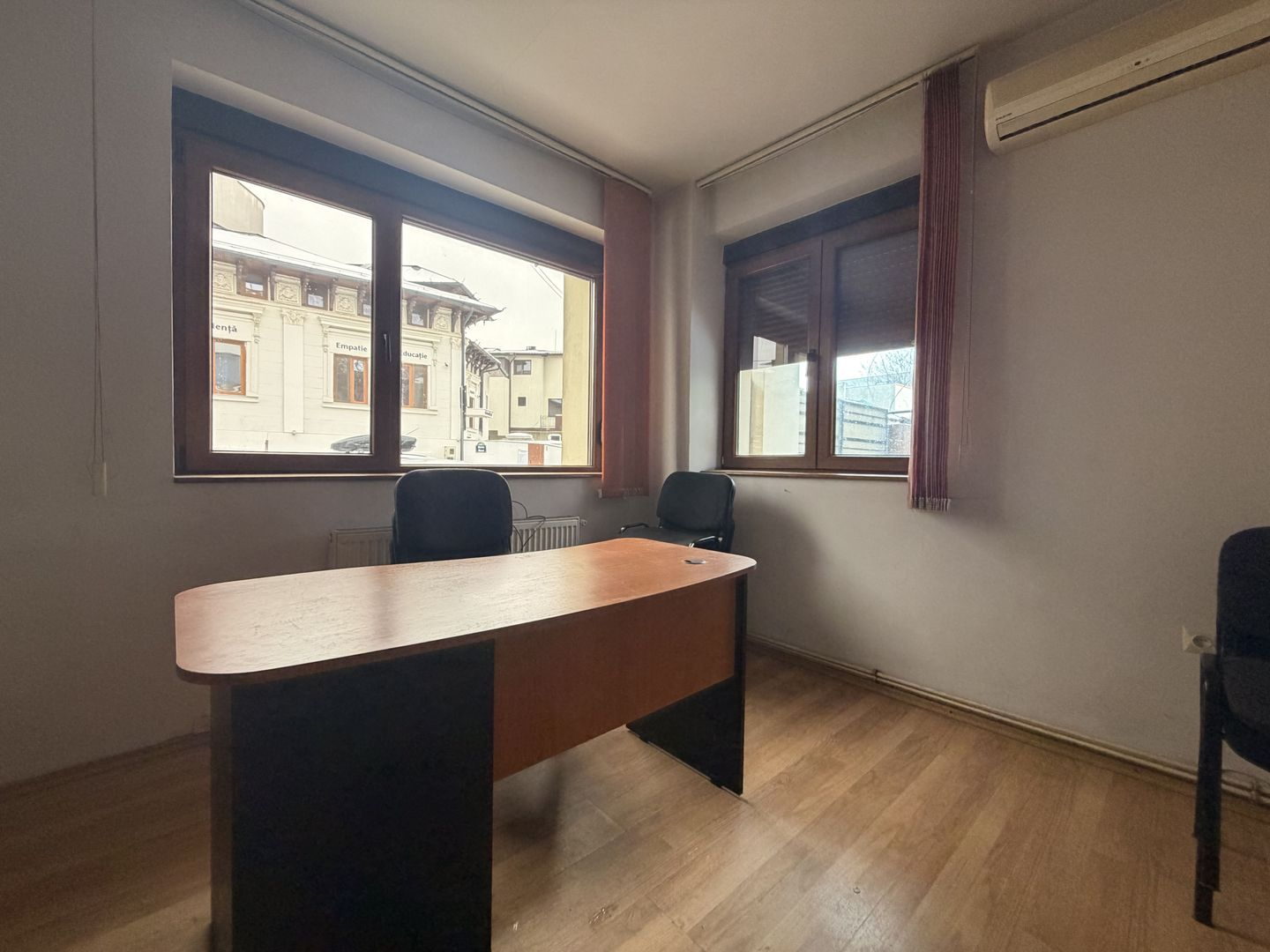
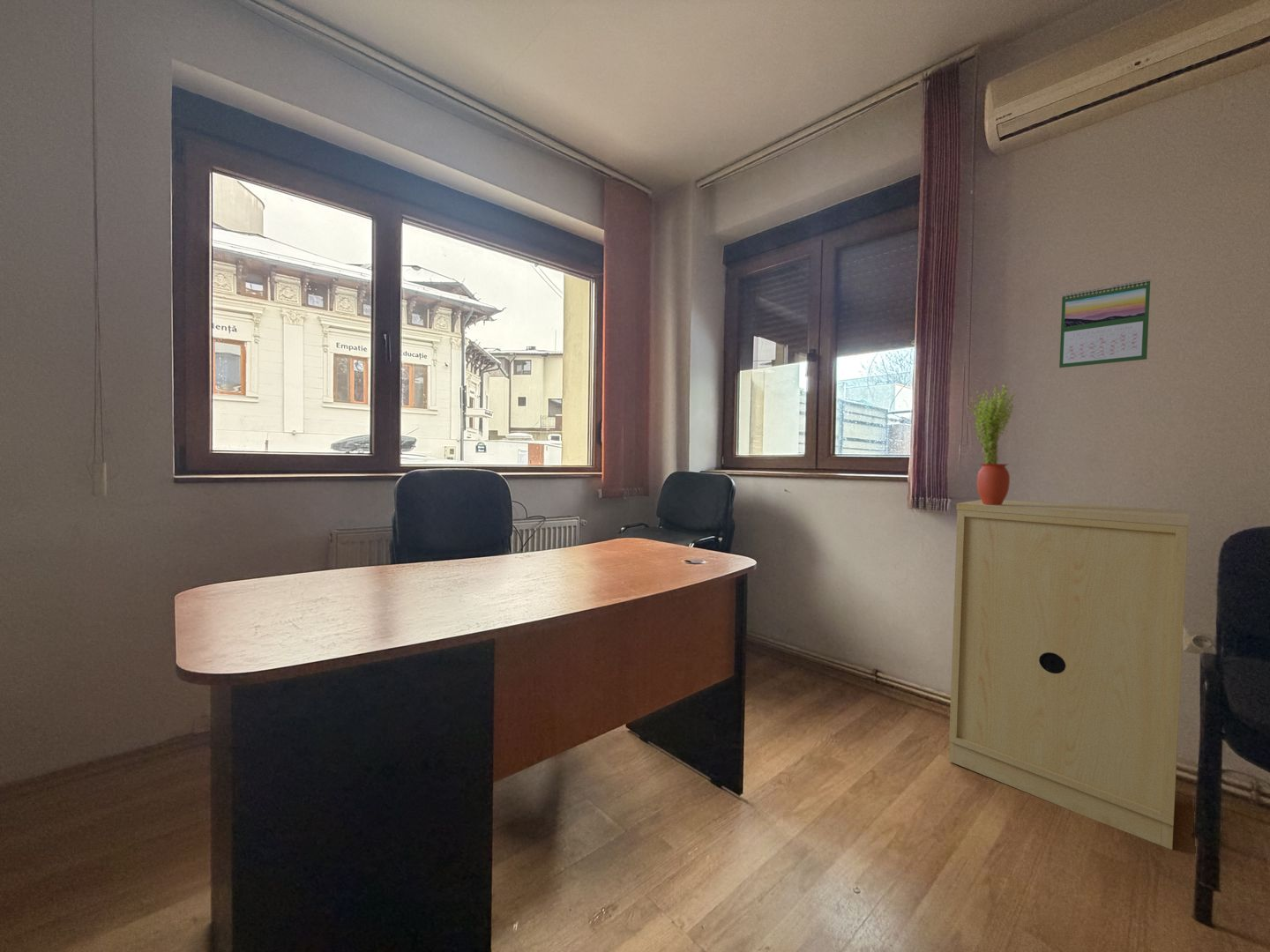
+ chest of drawers [948,499,1191,851]
+ calendar [1058,279,1151,368]
+ potted plant [967,383,1018,505]
